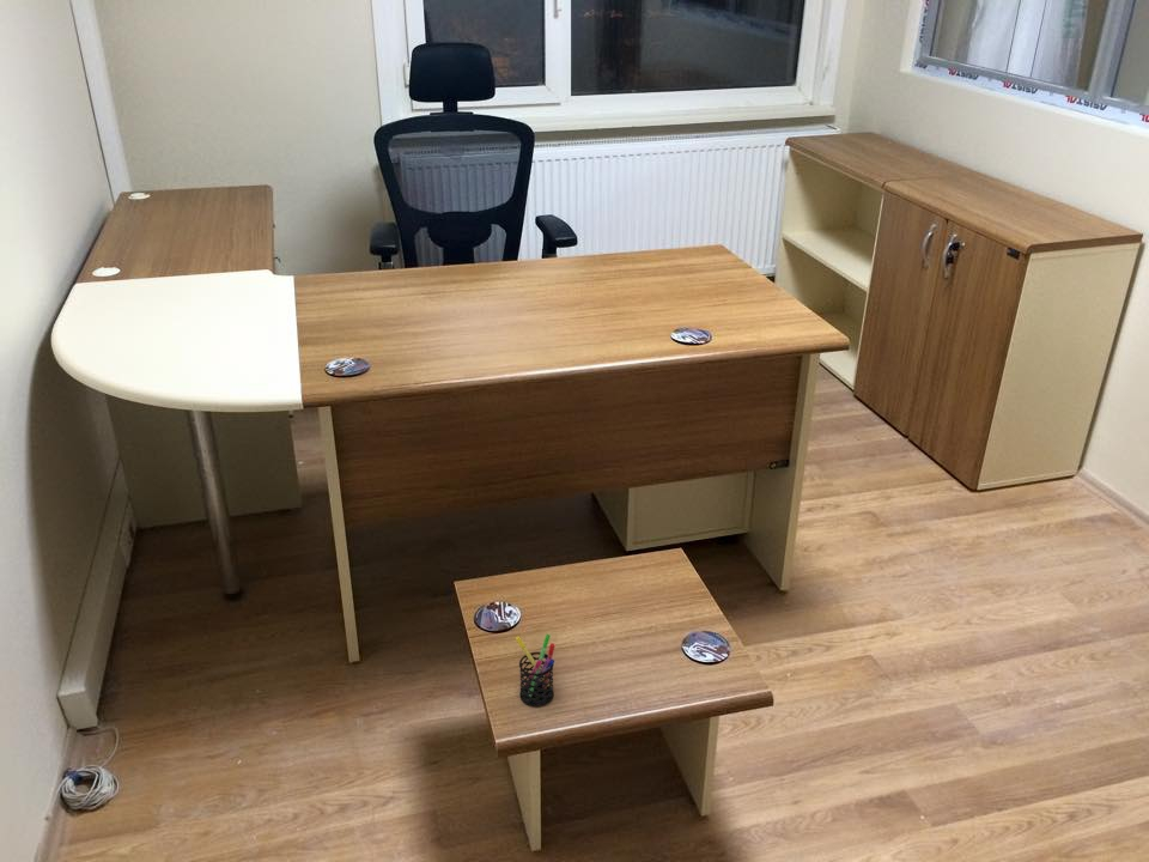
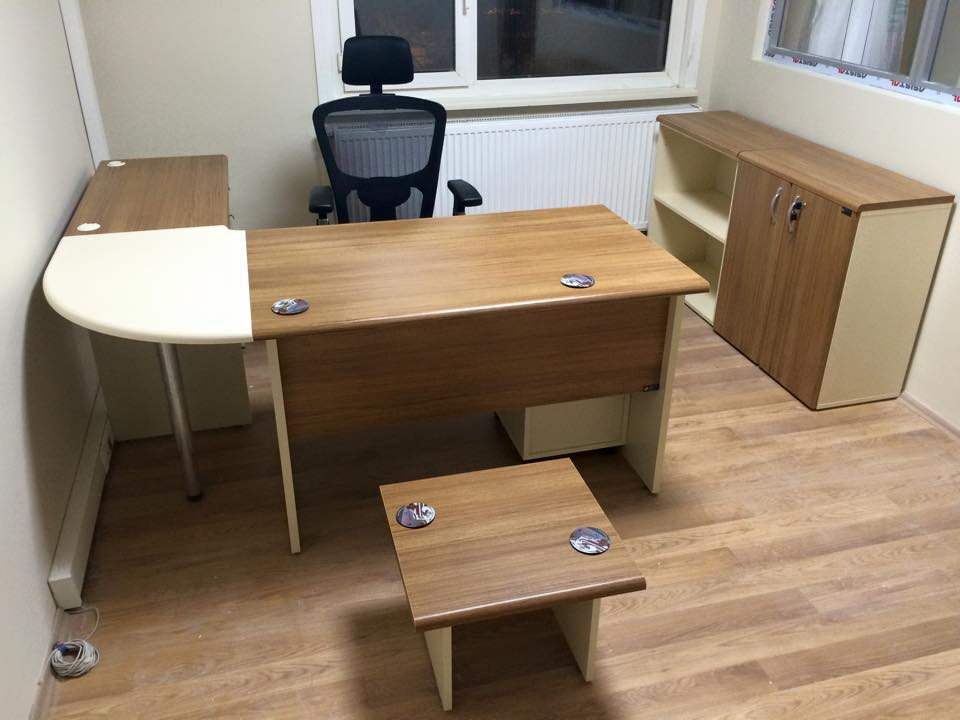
- pen holder [515,633,555,708]
